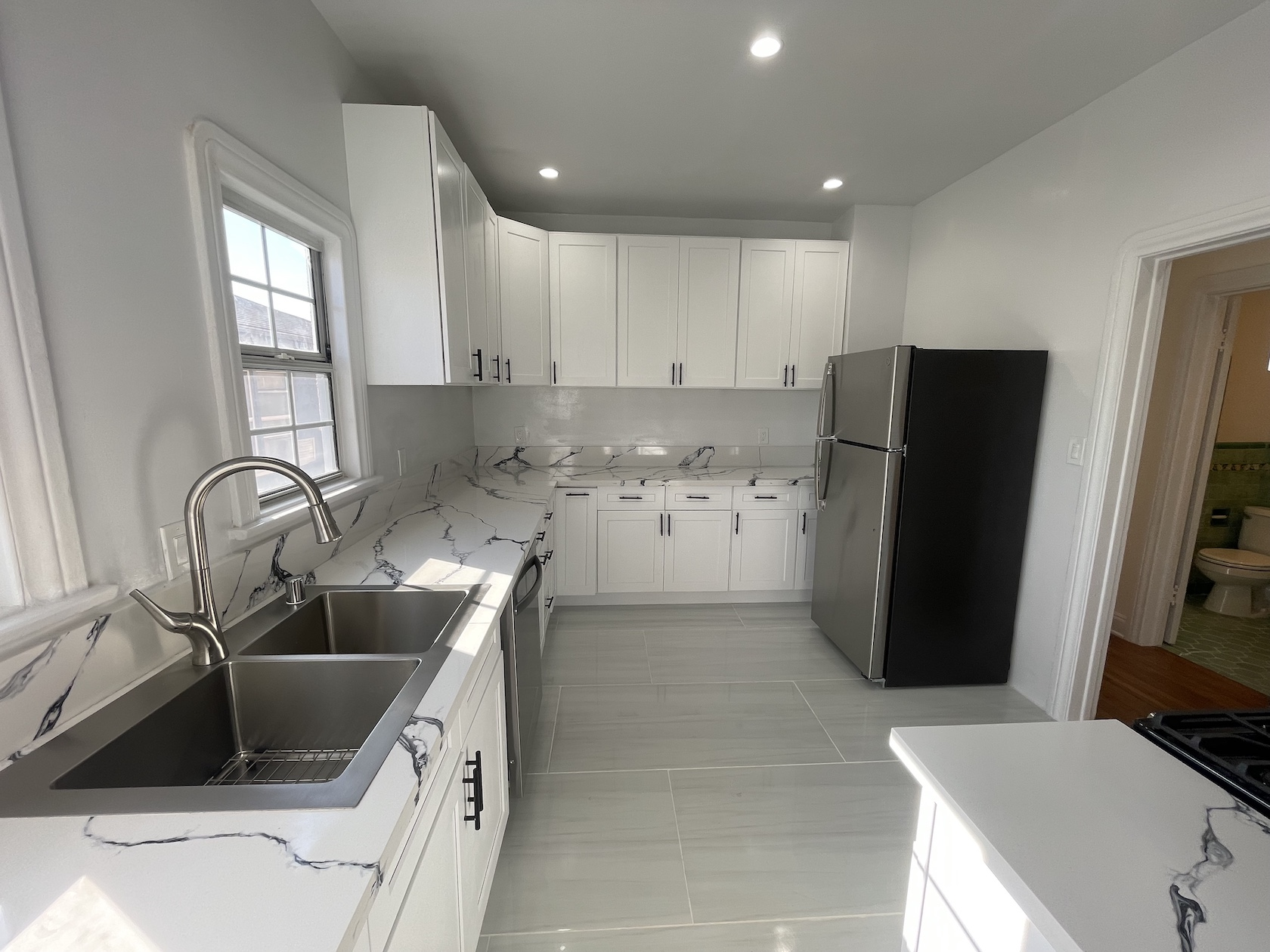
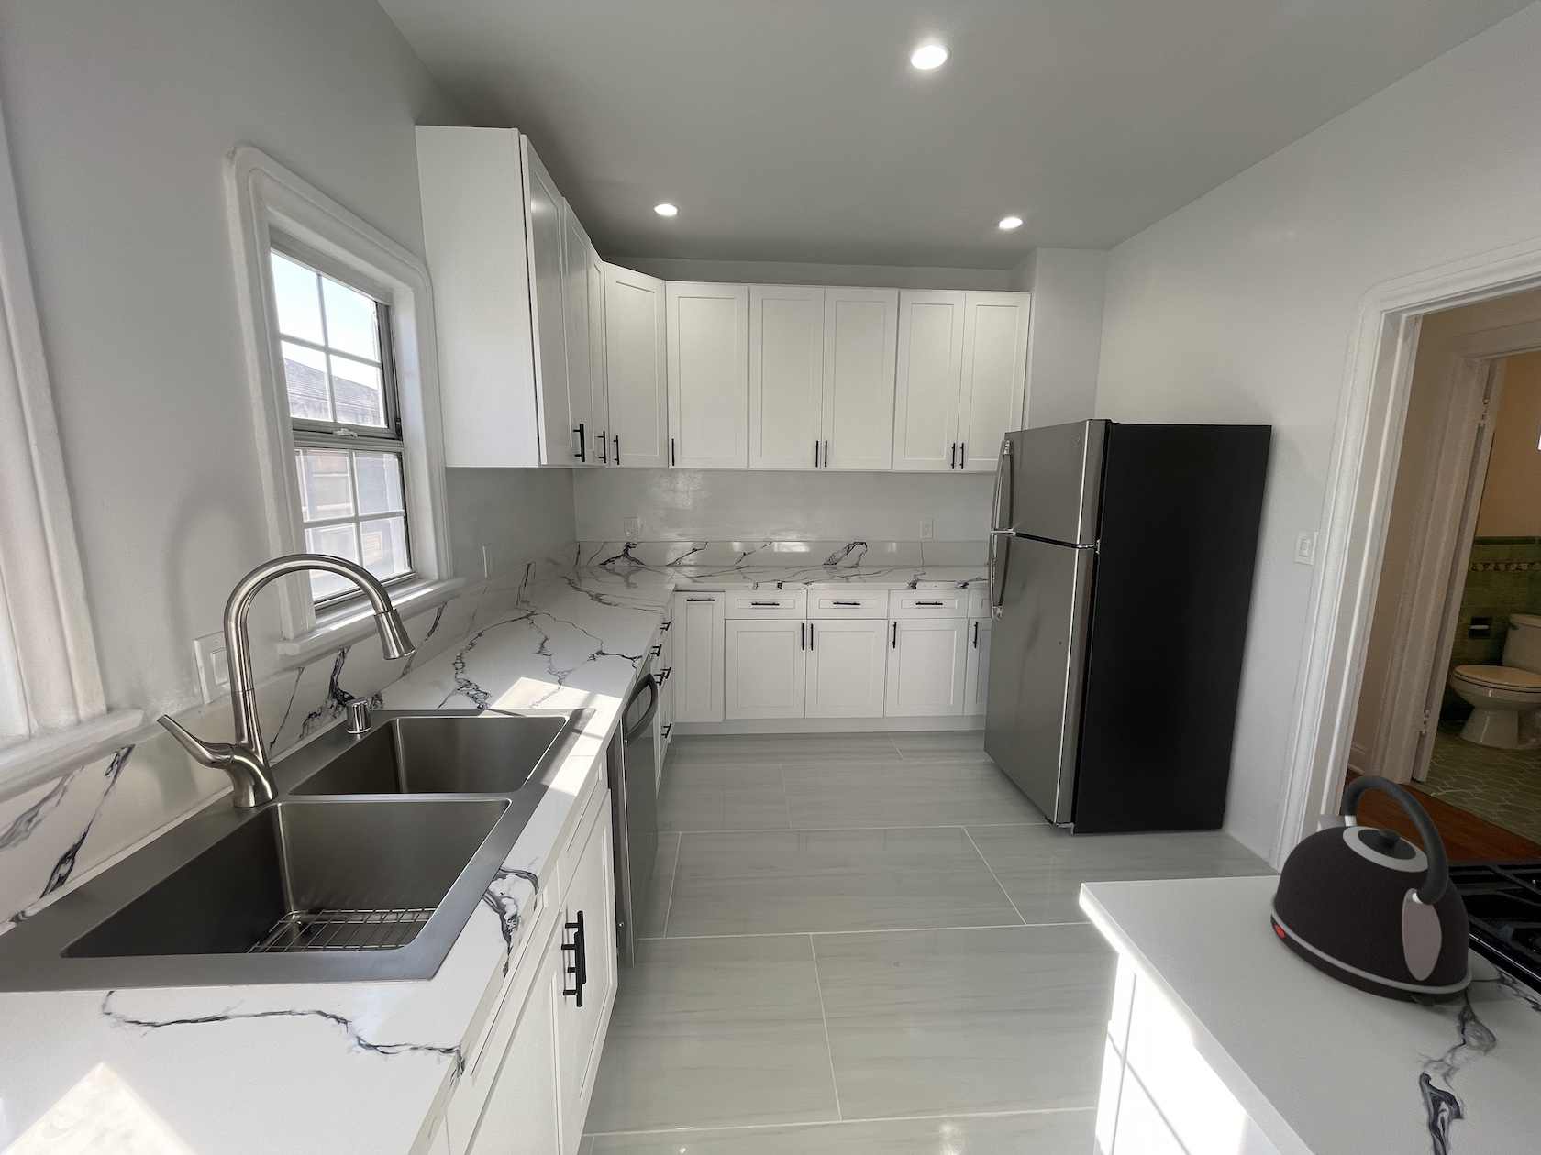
+ kettle [1268,774,1473,1008]
